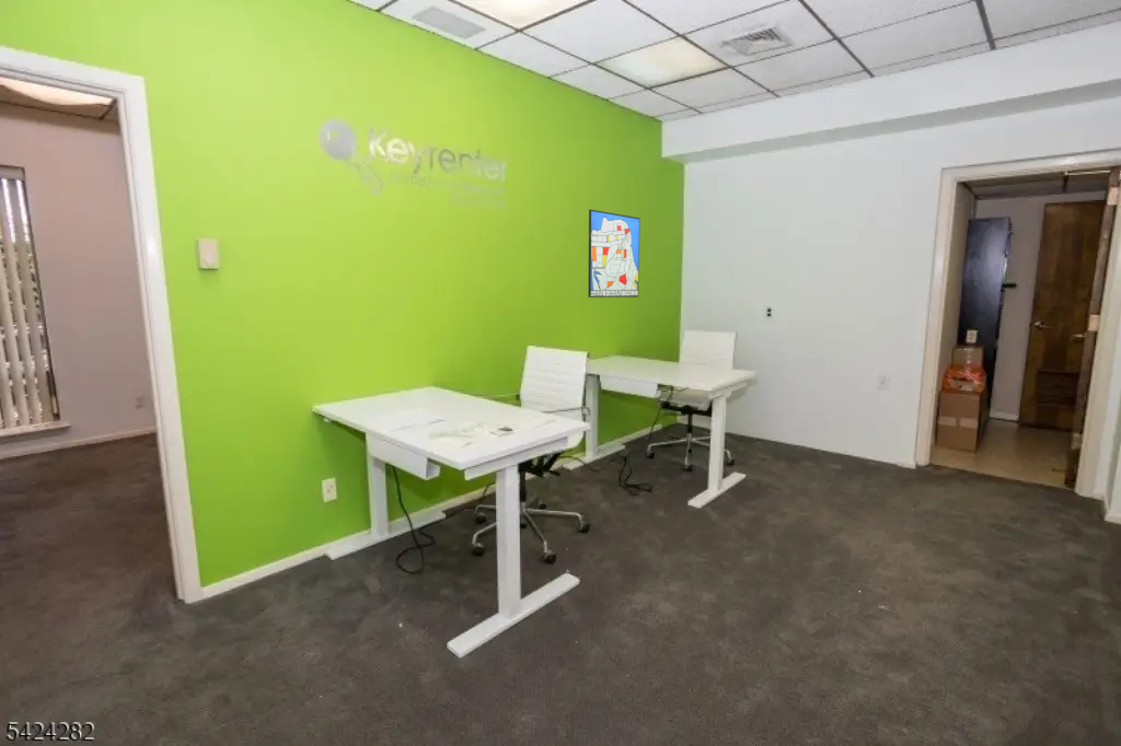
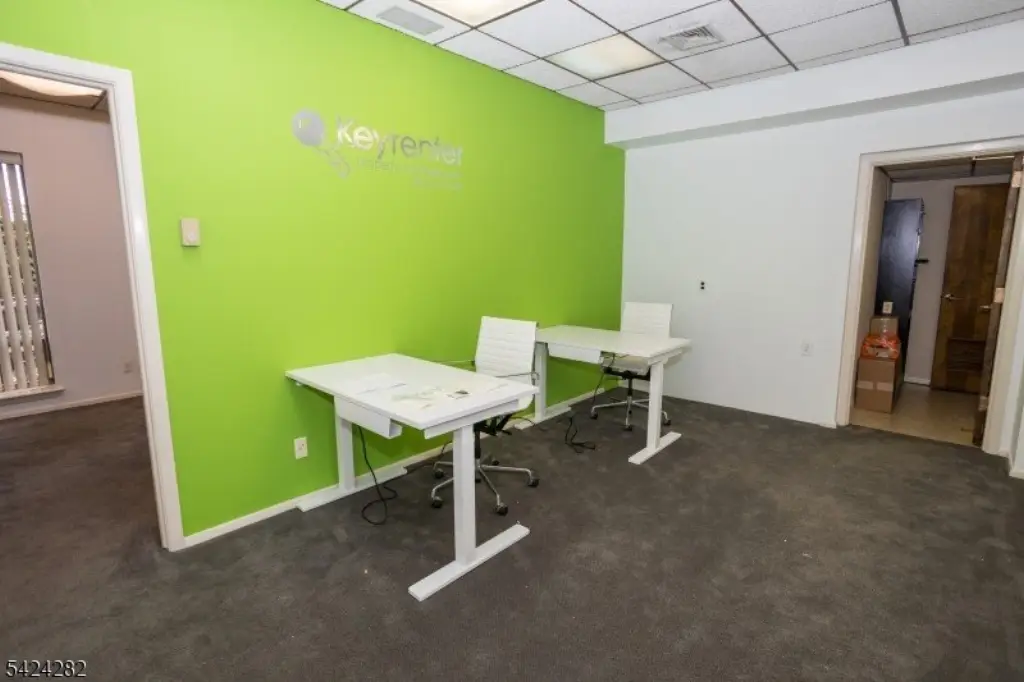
- wall art [587,209,642,299]
